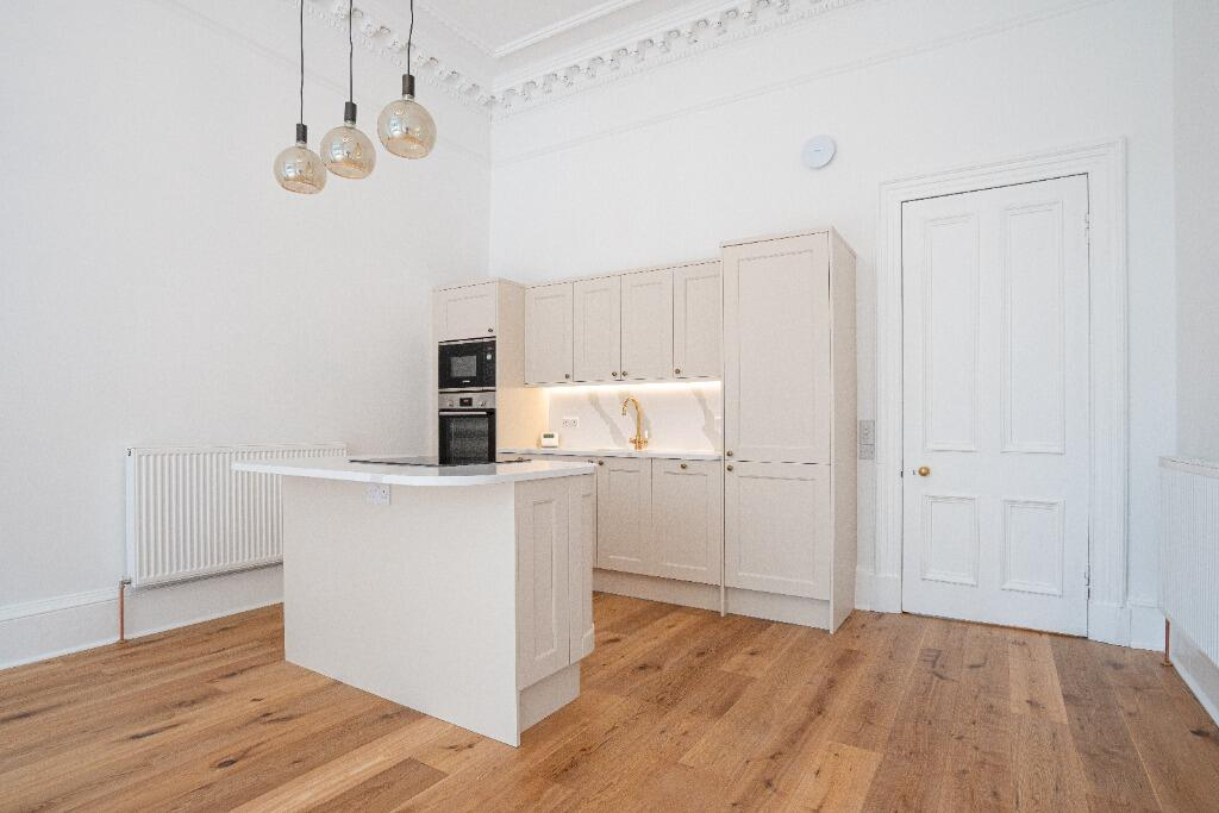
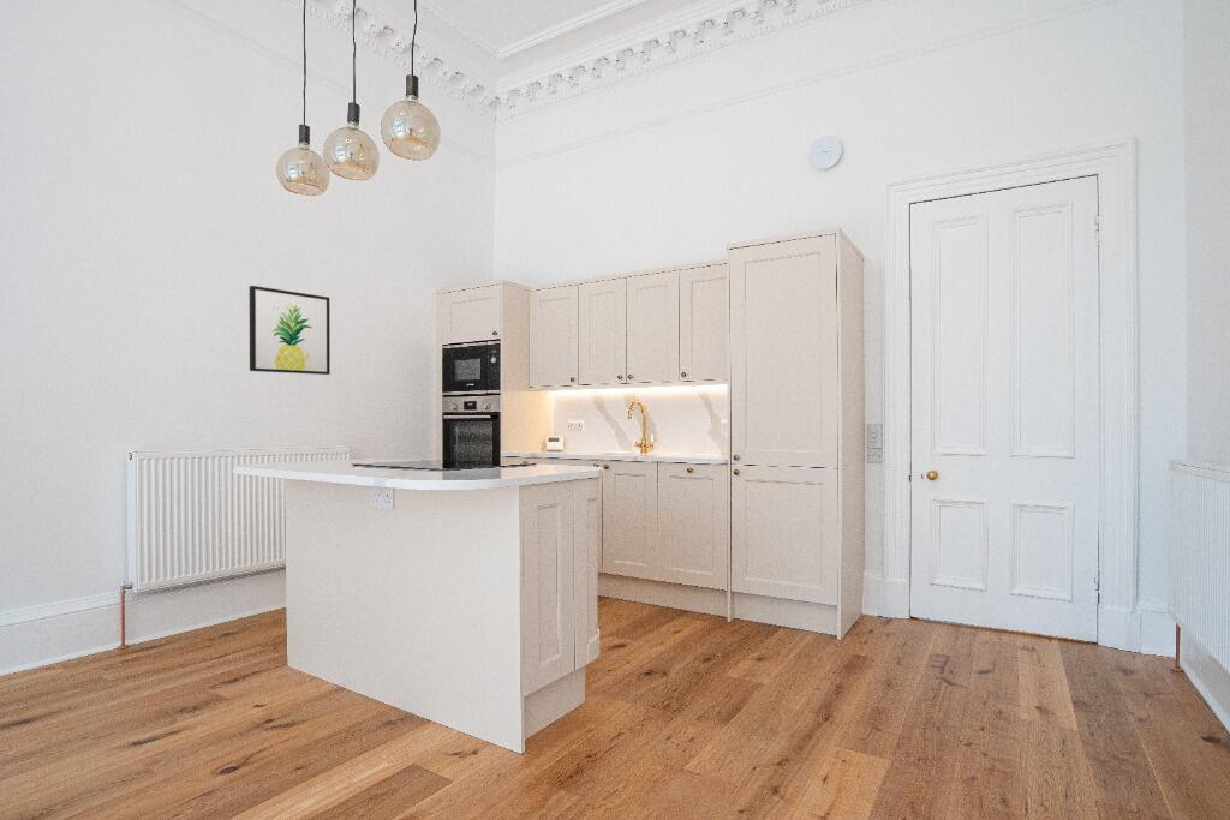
+ wall art [249,285,332,376]
